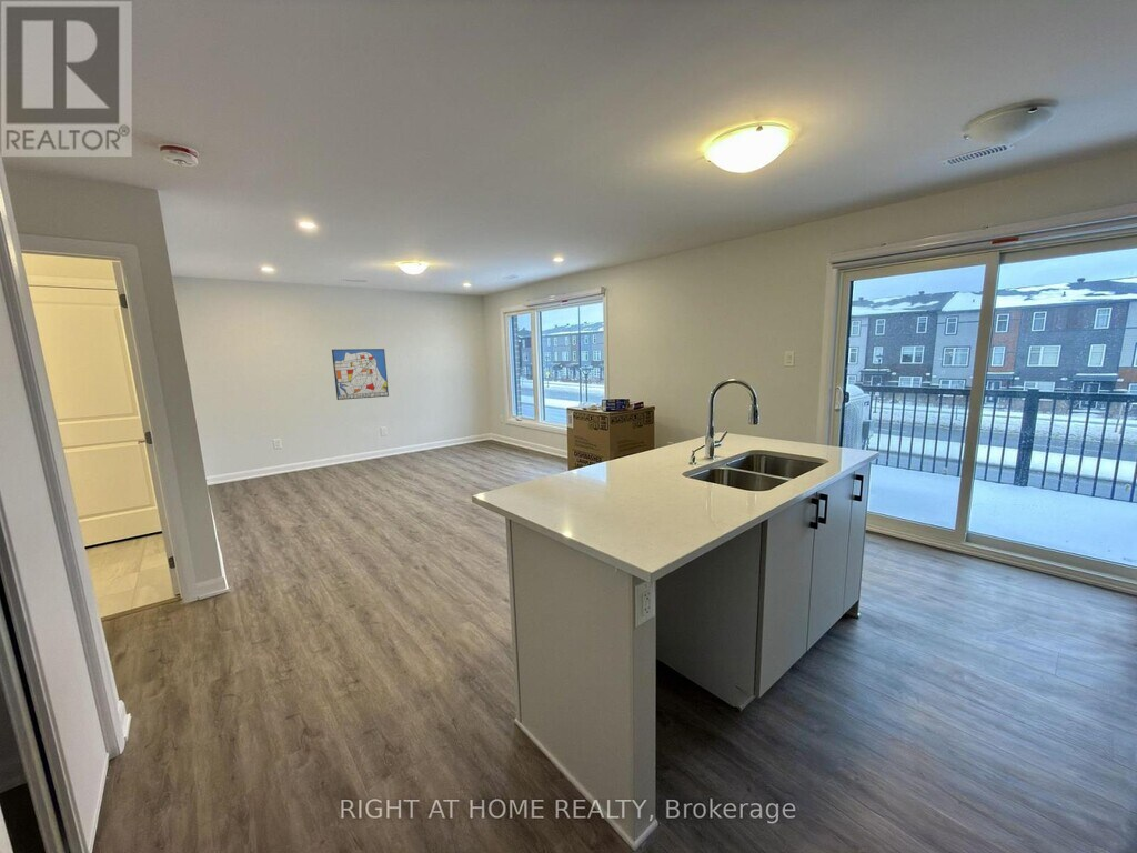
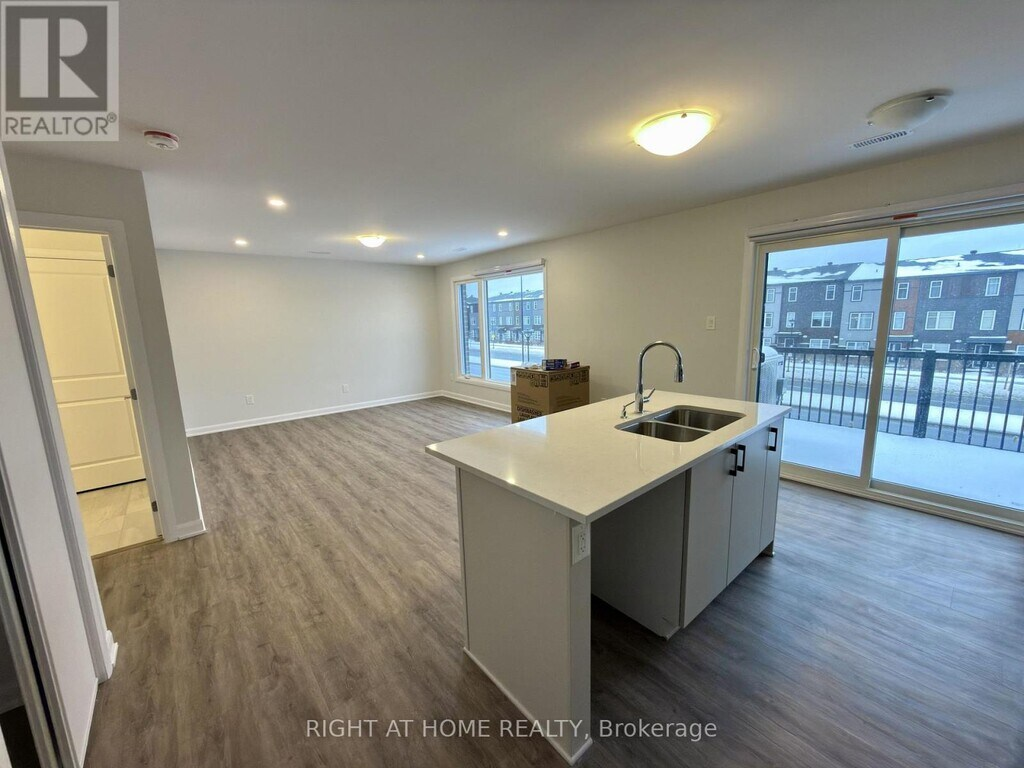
- wall art [331,348,390,401]
